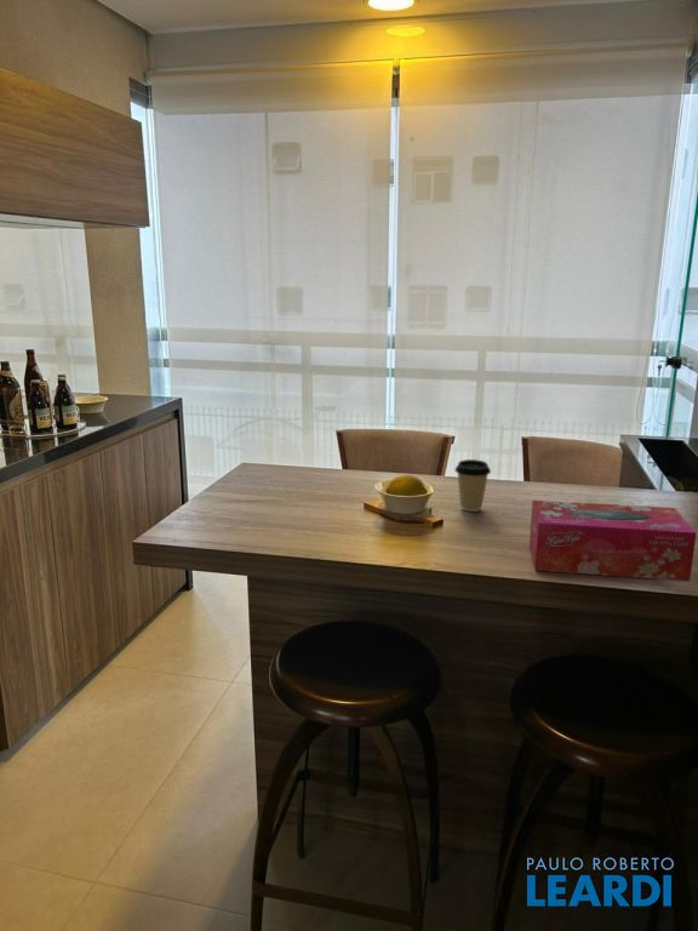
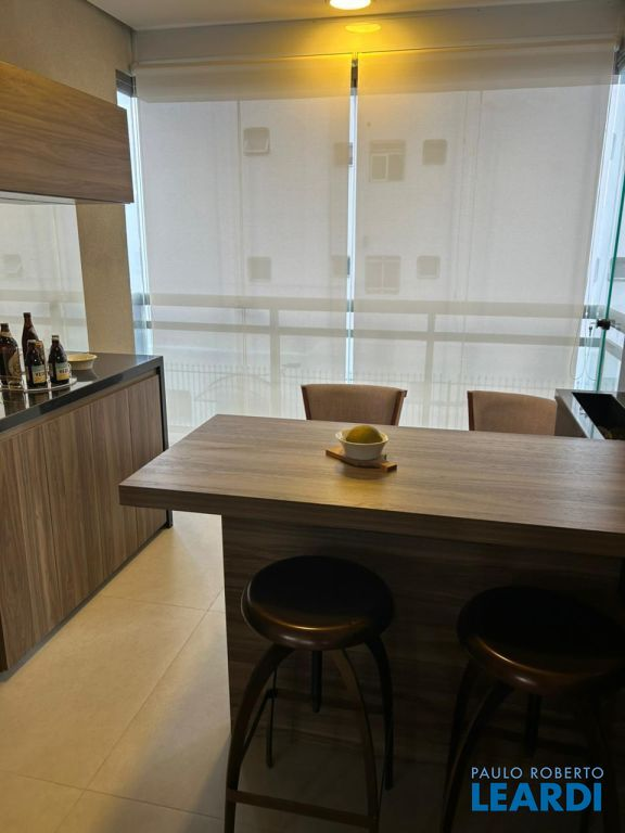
- coffee cup [453,458,492,513]
- tissue box [528,499,698,582]
